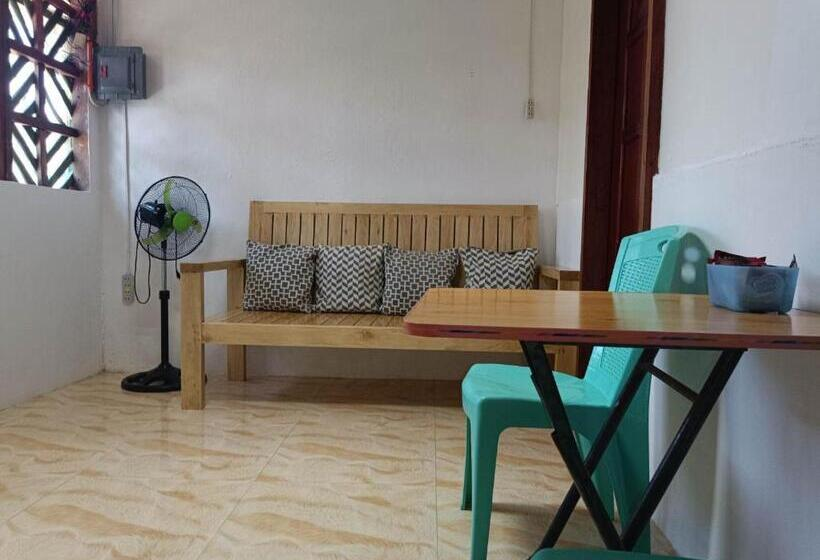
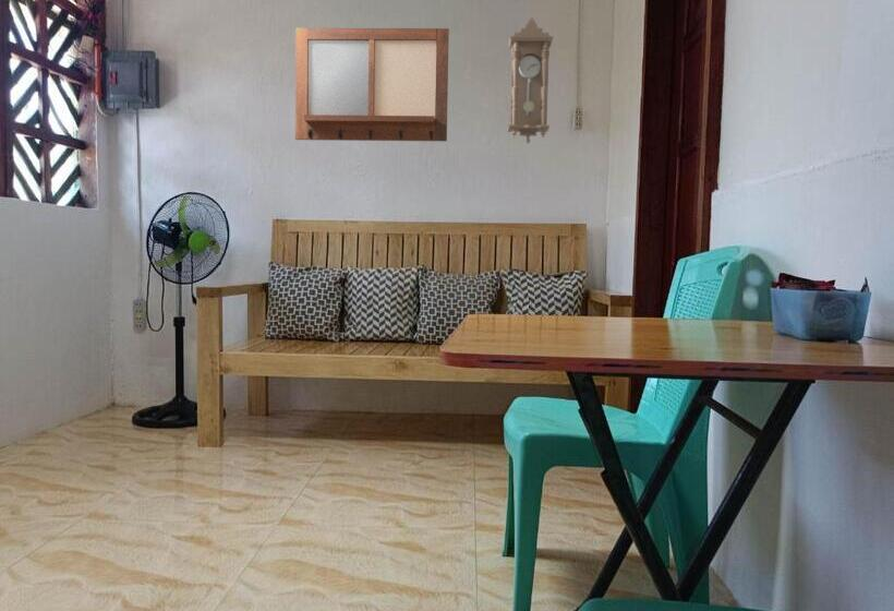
+ pendulum clock [507,16,555,145]
+ writing board [294,27,450,143]
